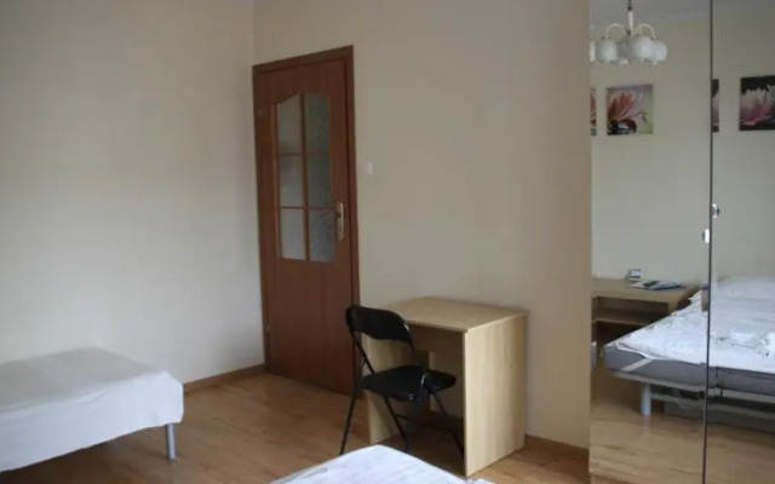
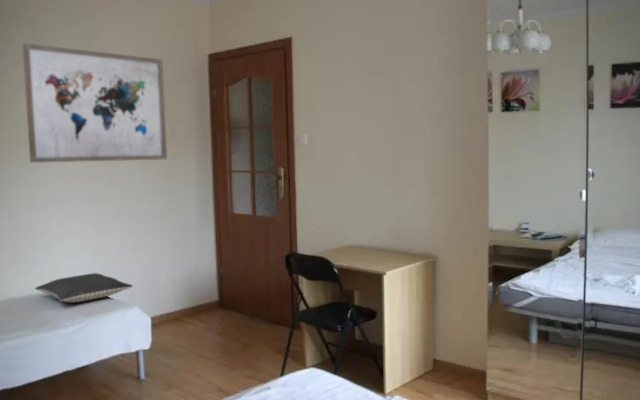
+ pillow [34,272,134,303]
+ wall art [22,42,168,164]
